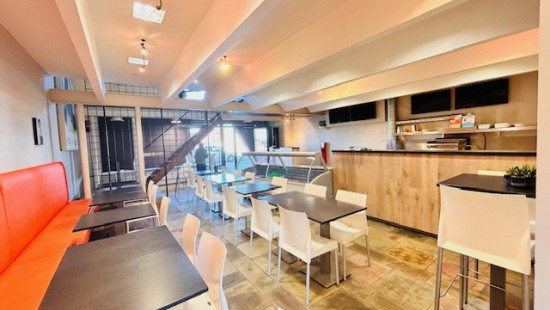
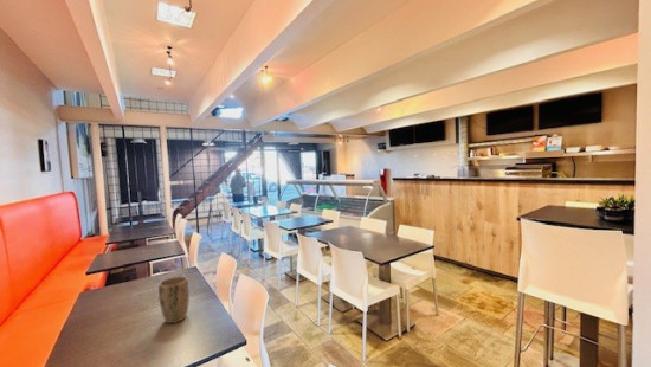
+ plant pot [157,276,191,324]
